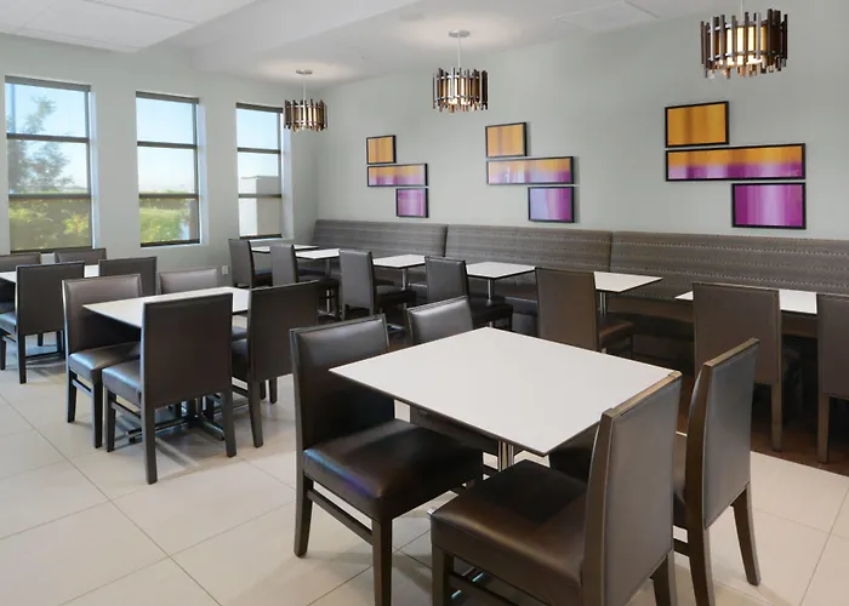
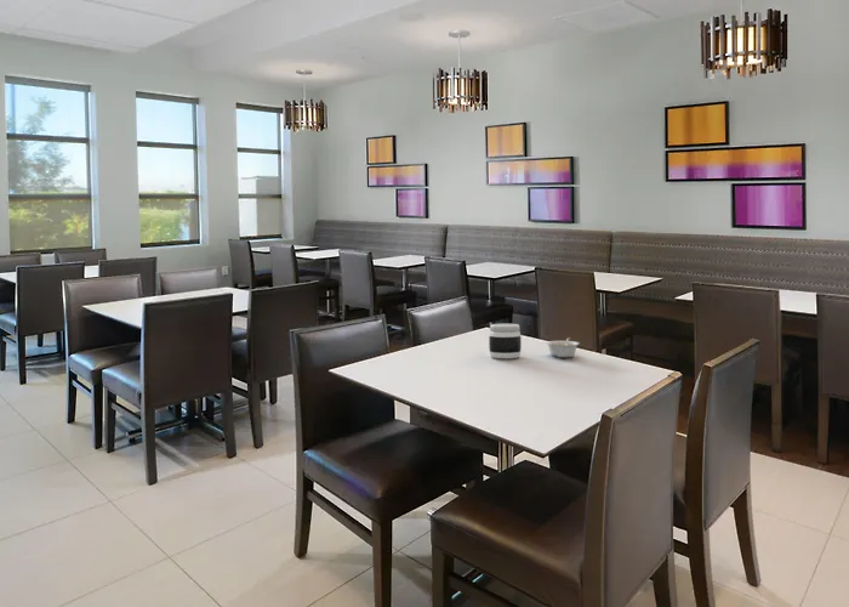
+ legume [545,336,581,358]
+ jar [488,323,523,359]
